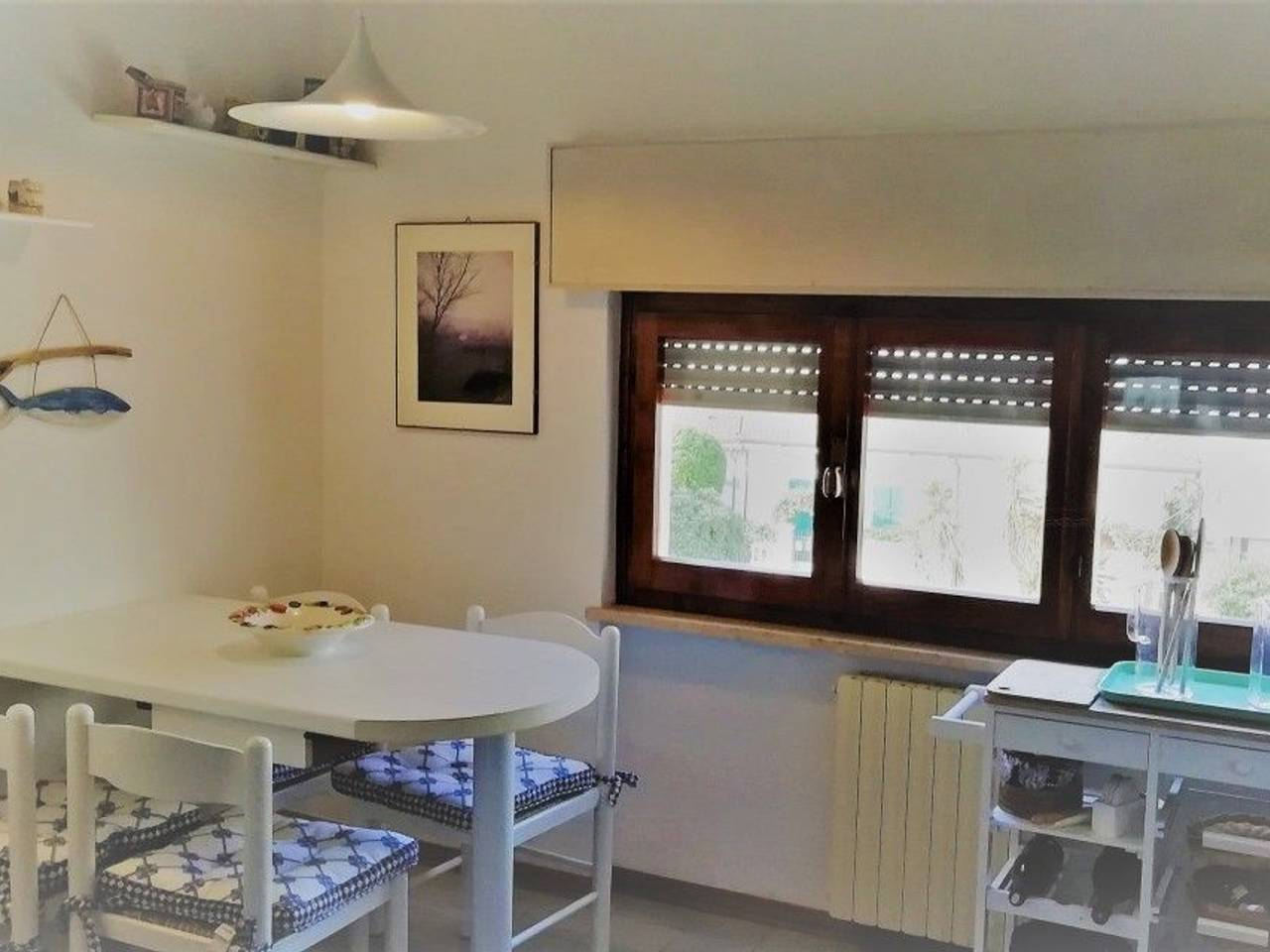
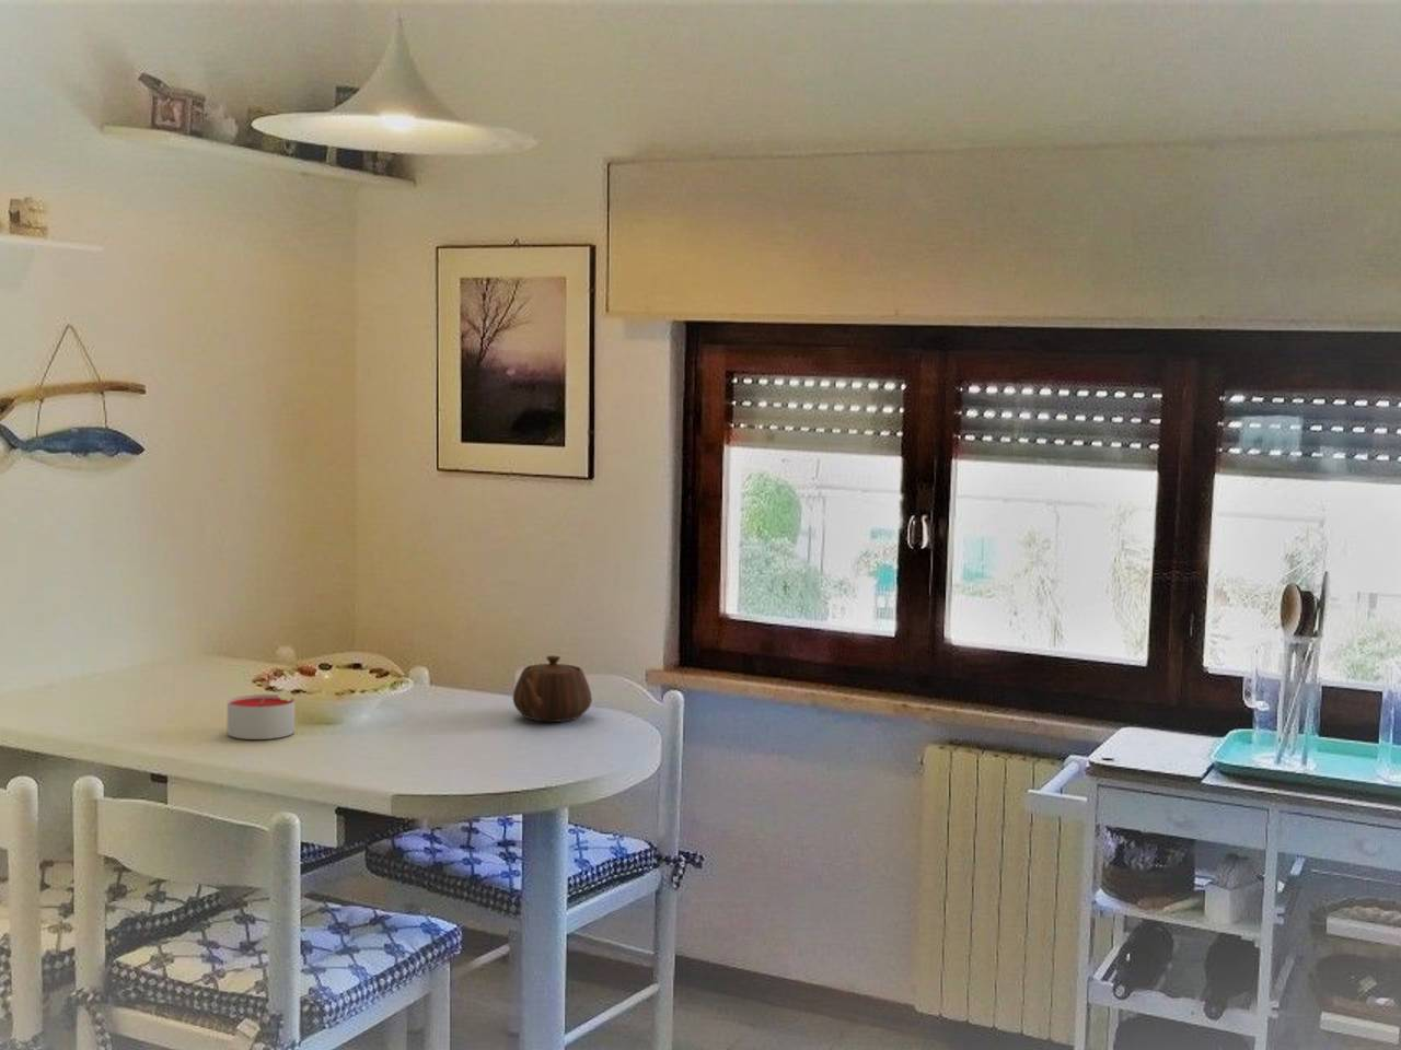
+ candle [226,694,296,740]
+ teapot [511,655,593,722]
